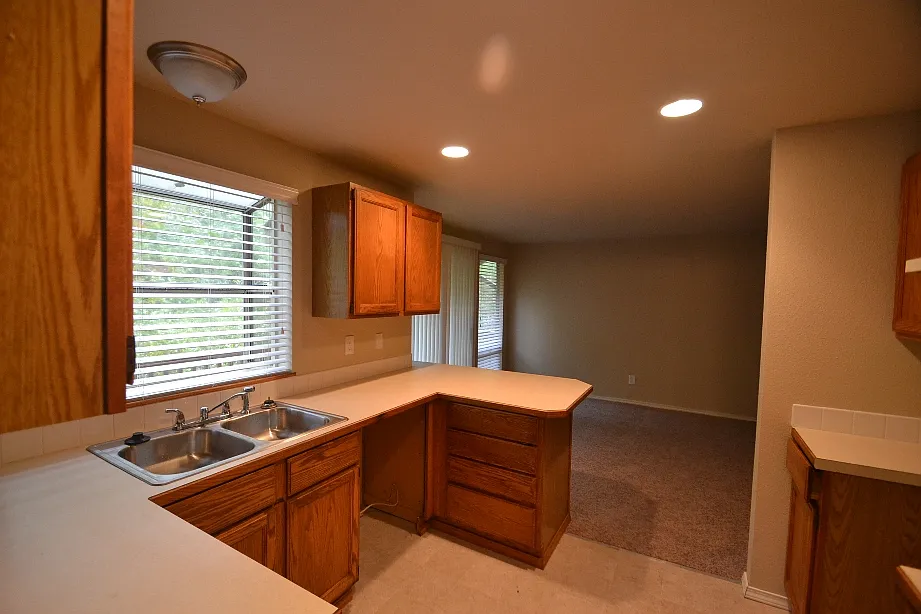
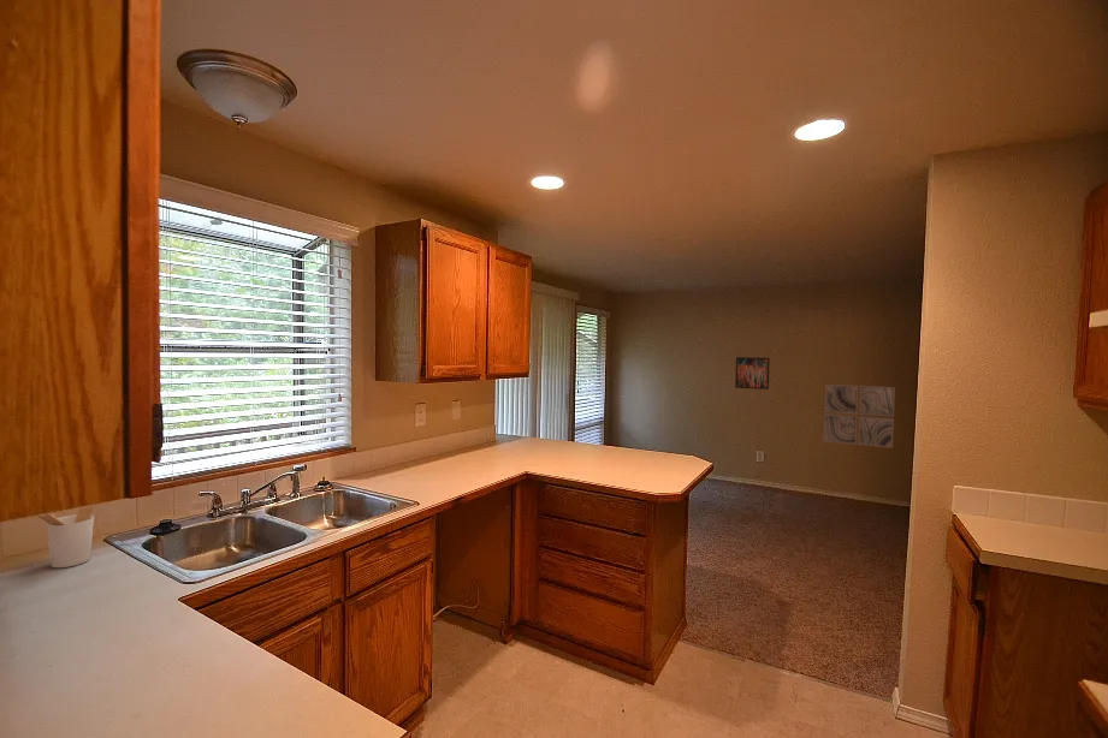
+ utensil holder [36,506,95,569]
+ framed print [734,356,771,391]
+ wall art [823,383,896,448]
